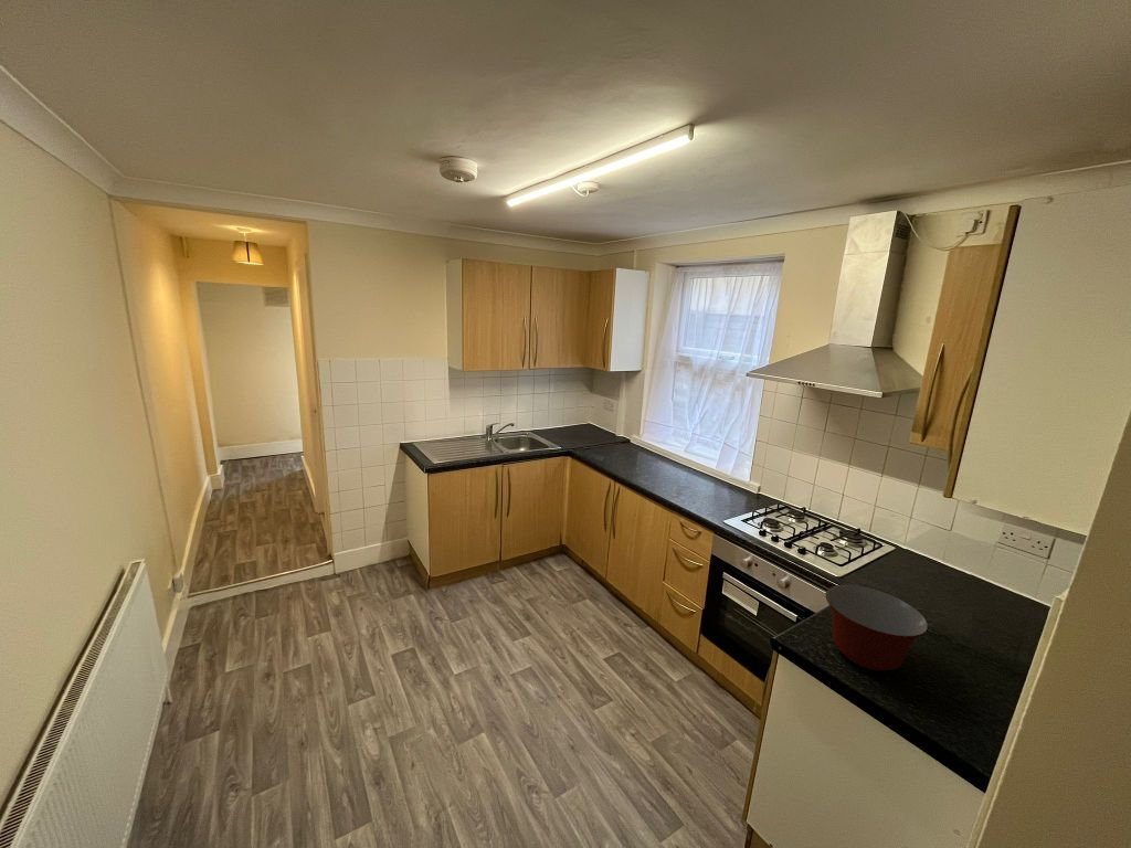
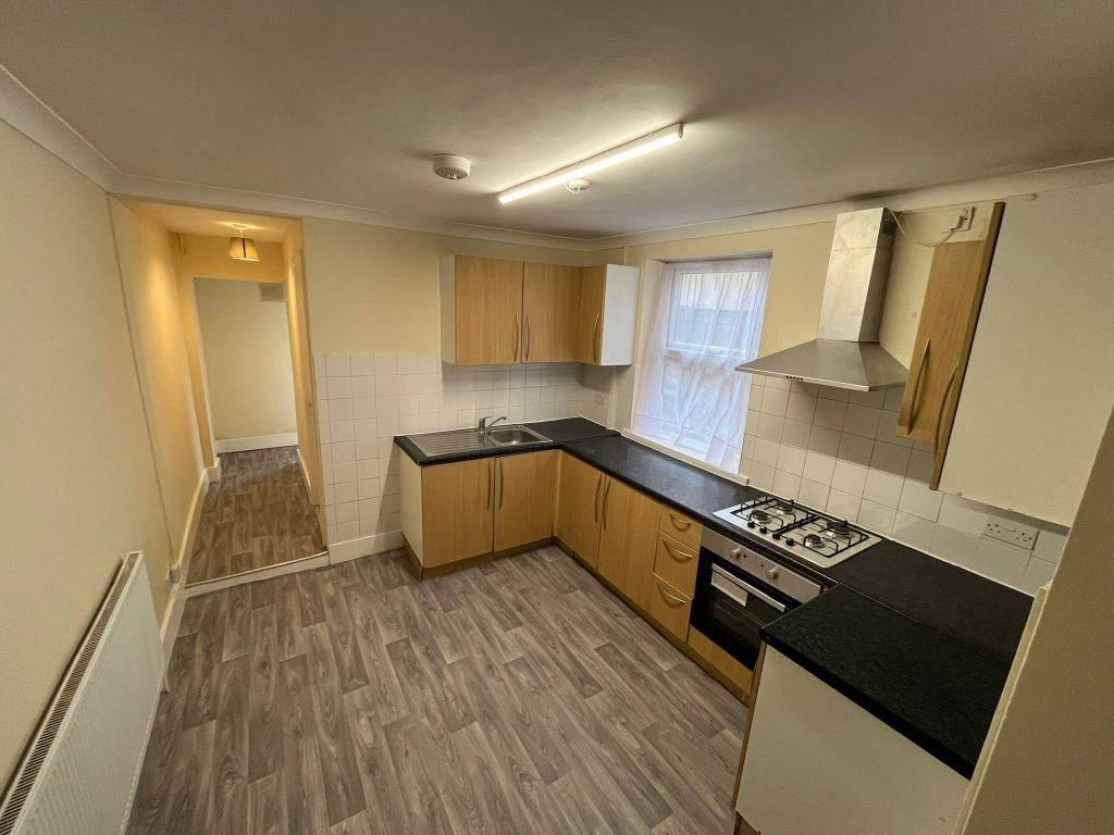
- mixing bowl [824,584,929,672]
